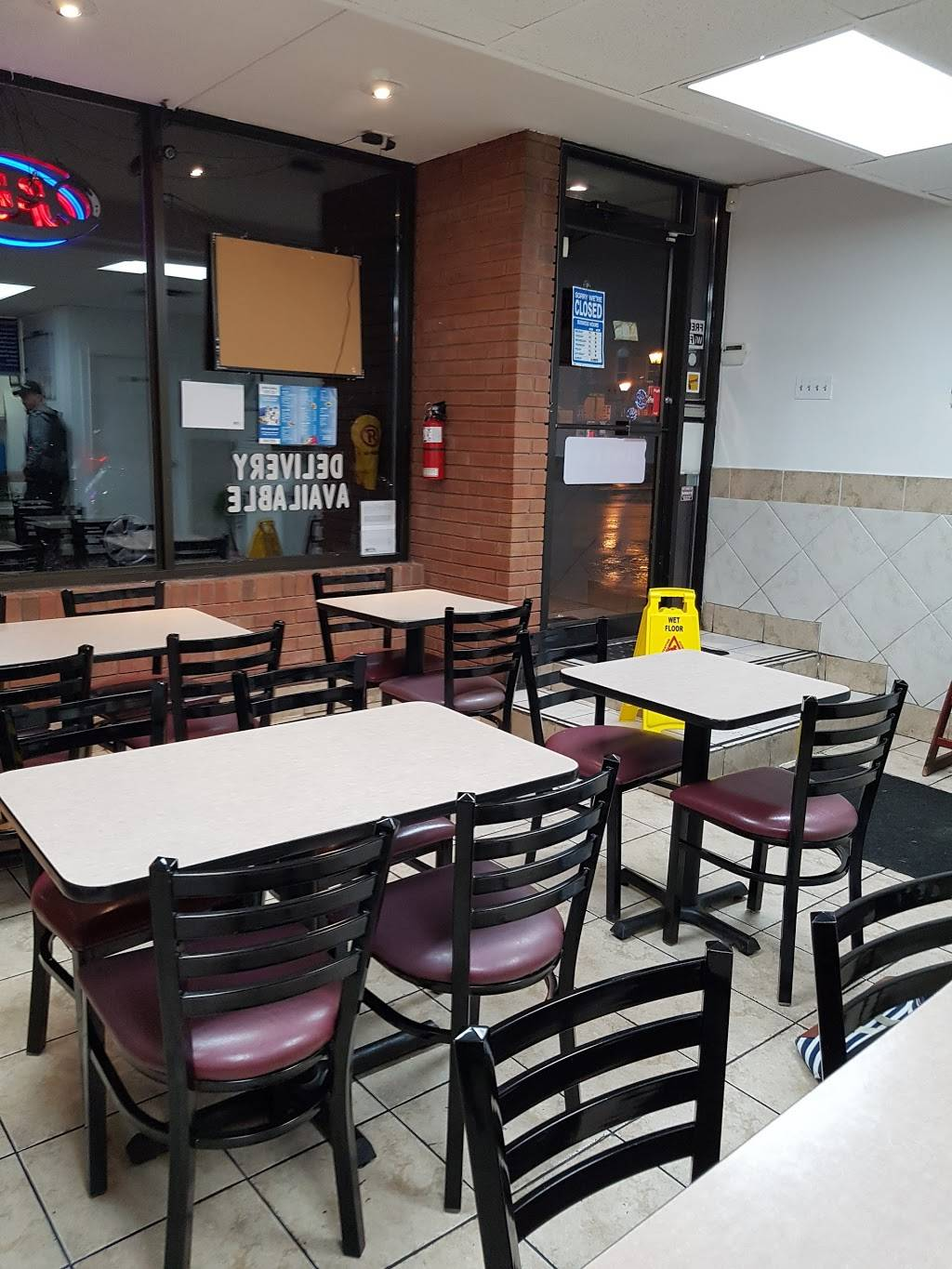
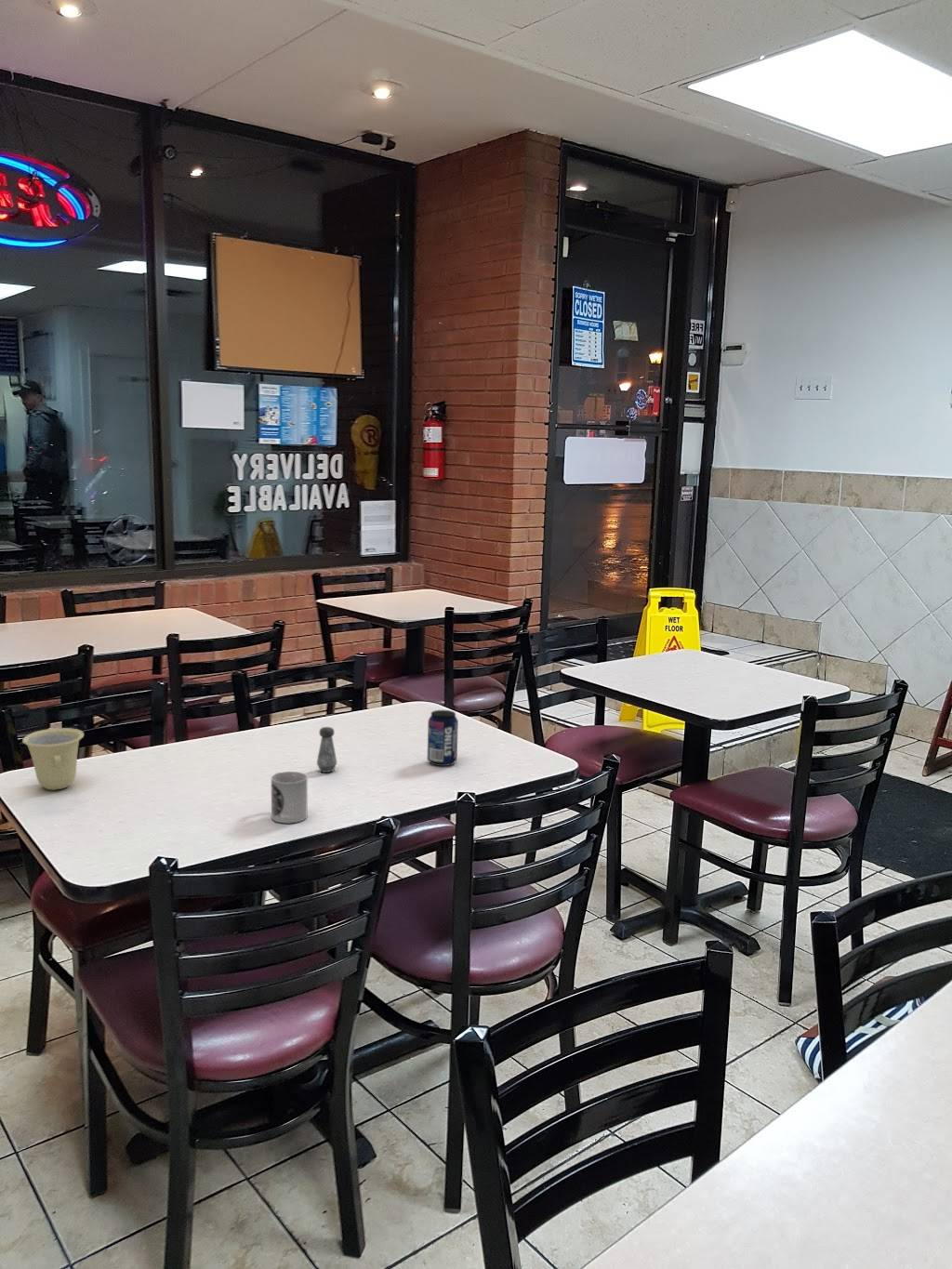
+ cup [271,771,308,824]
+ salt shaker [316,726,337,773]
+ cup [21,727,85,791]
+ beverage can [427,709,459,767]
